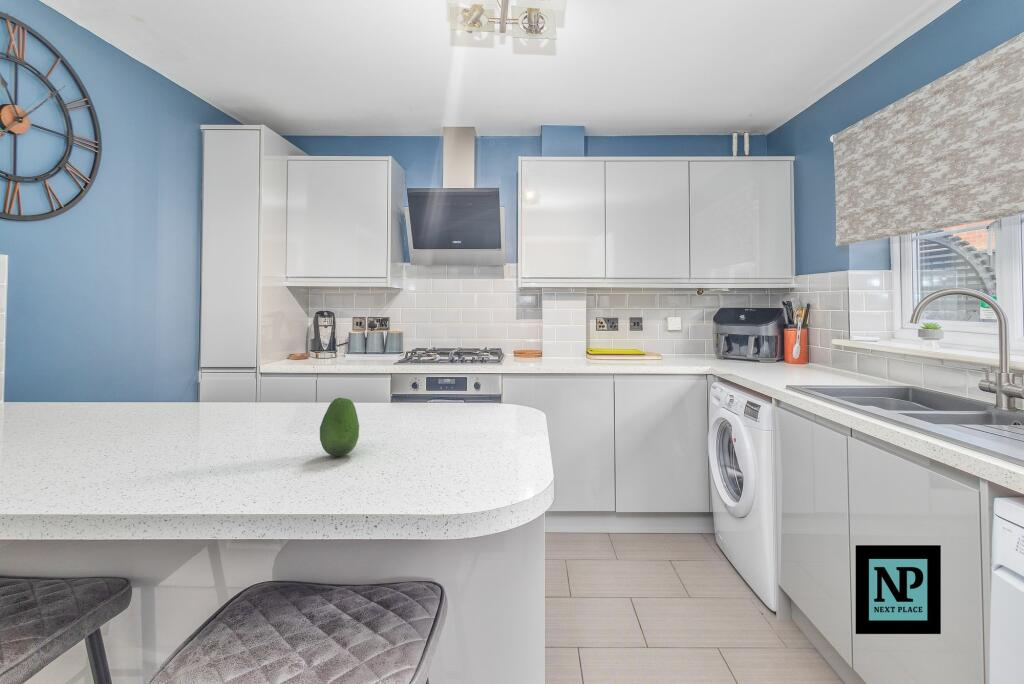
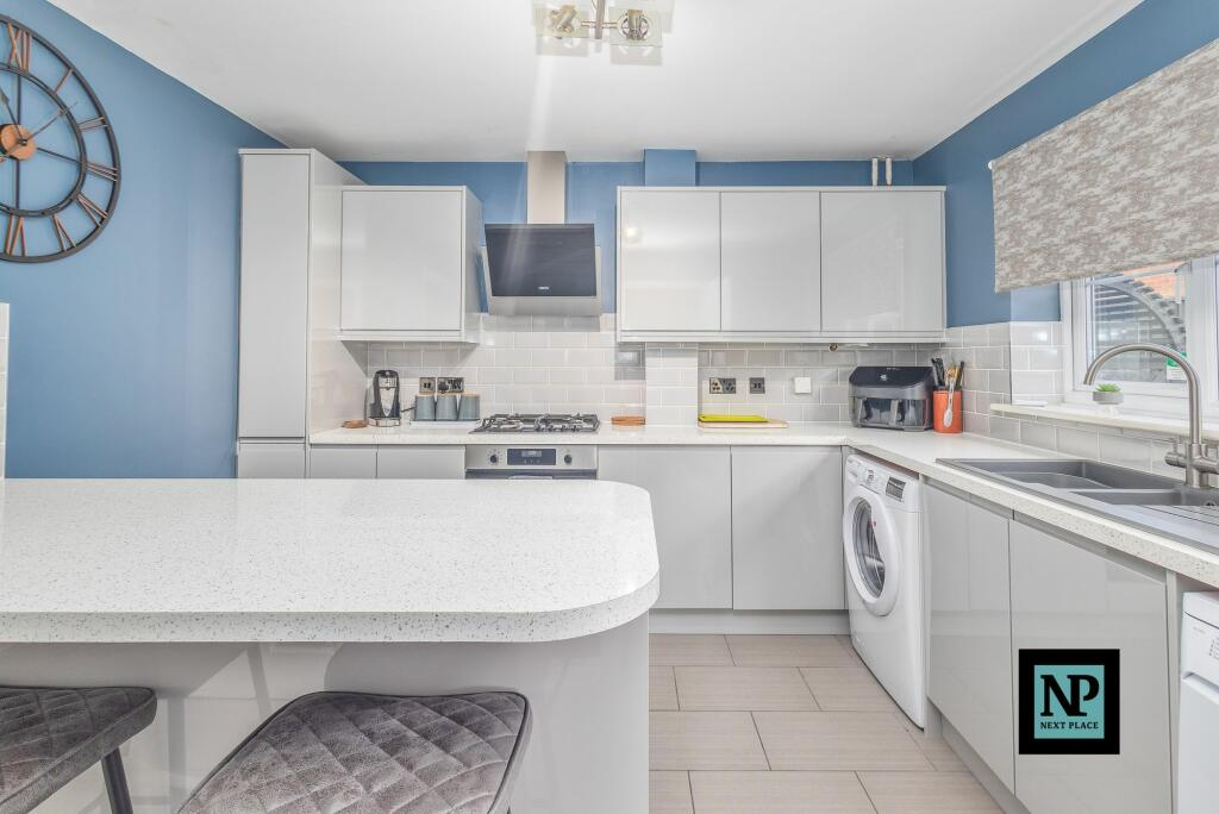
- fruit [319,397,360,457]
